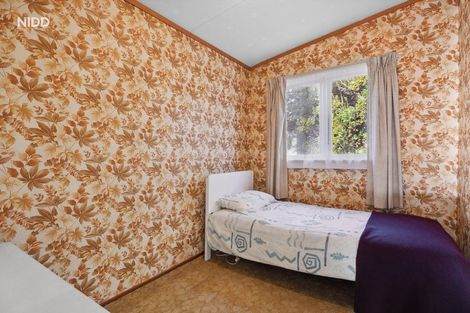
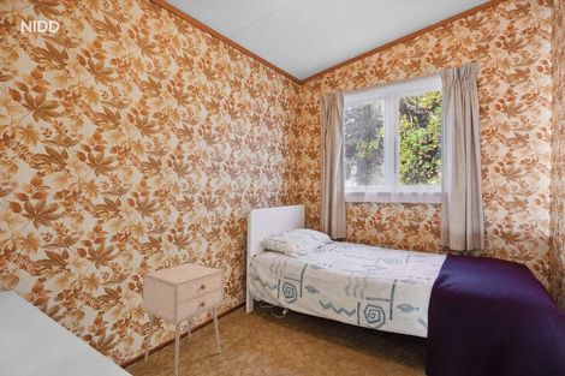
+ nightstand [142,262,225,376]
